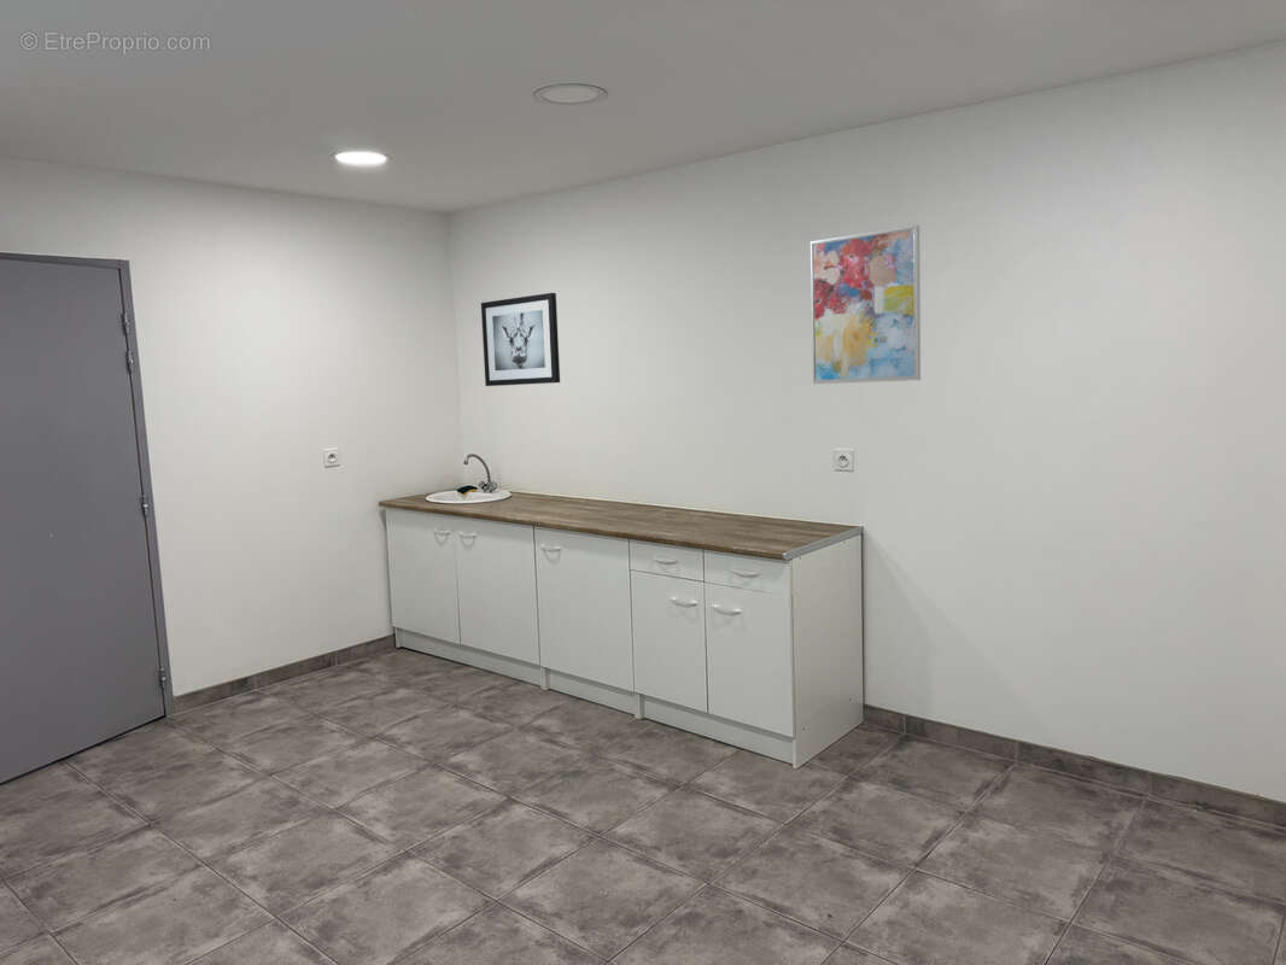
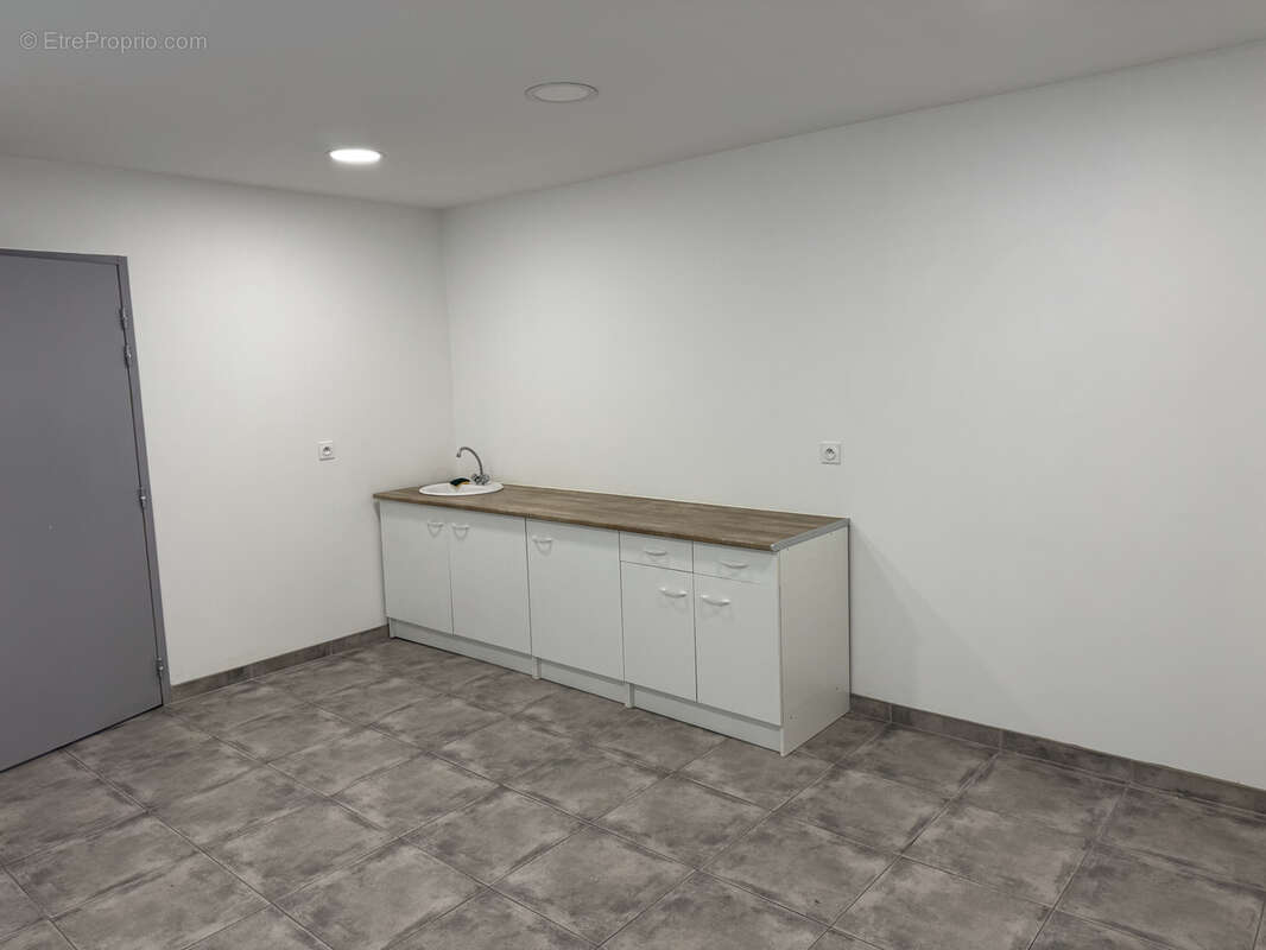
- wall art [809,224,922,385]
- wall art [480,292,561,387]
